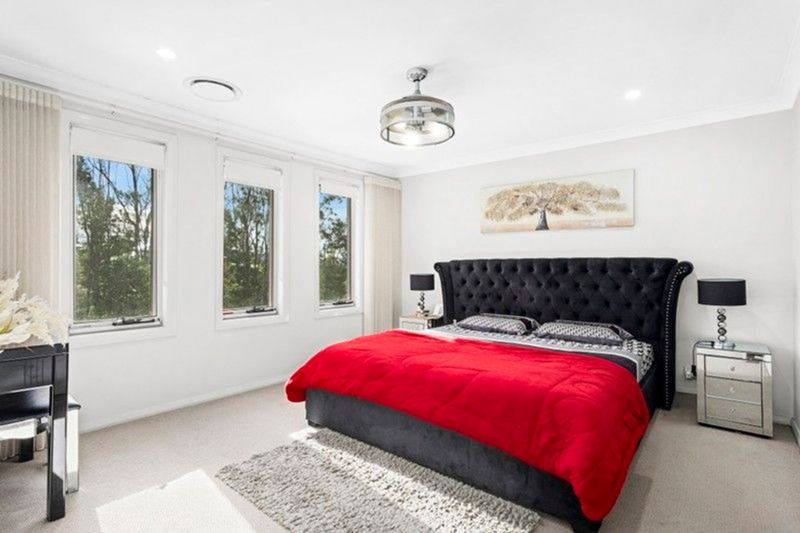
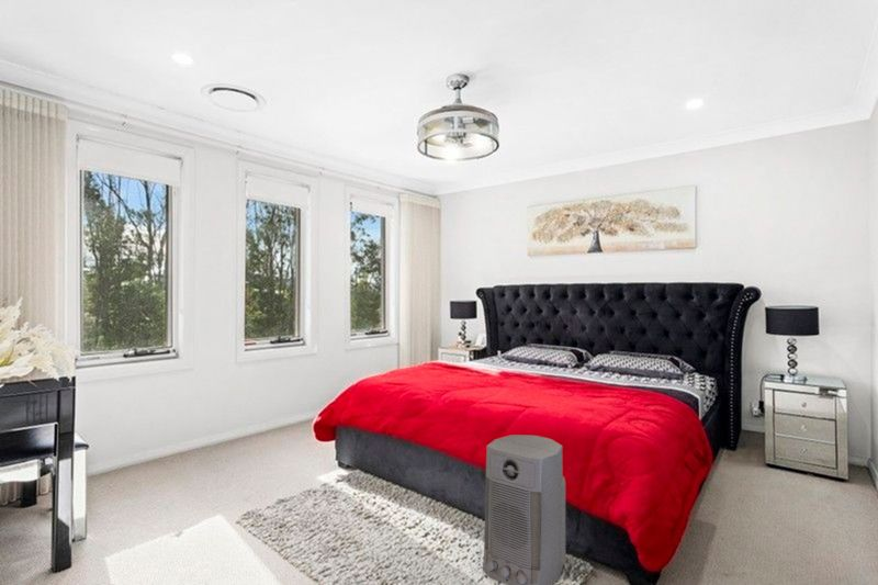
+ air purifier [482,434,566,585]
